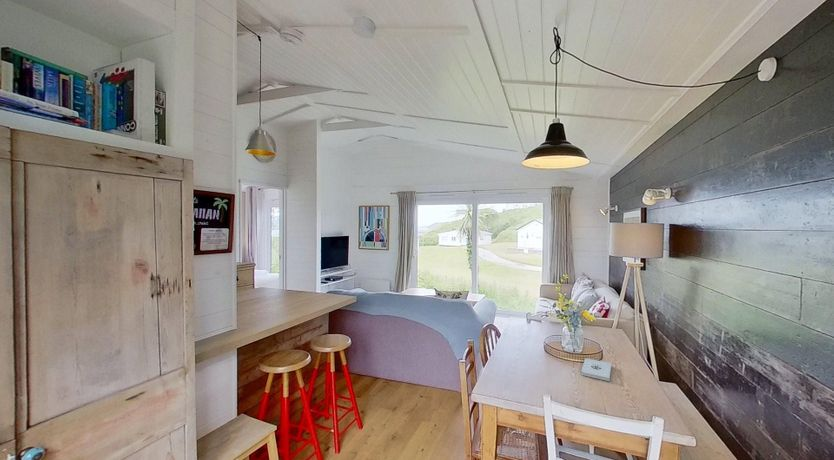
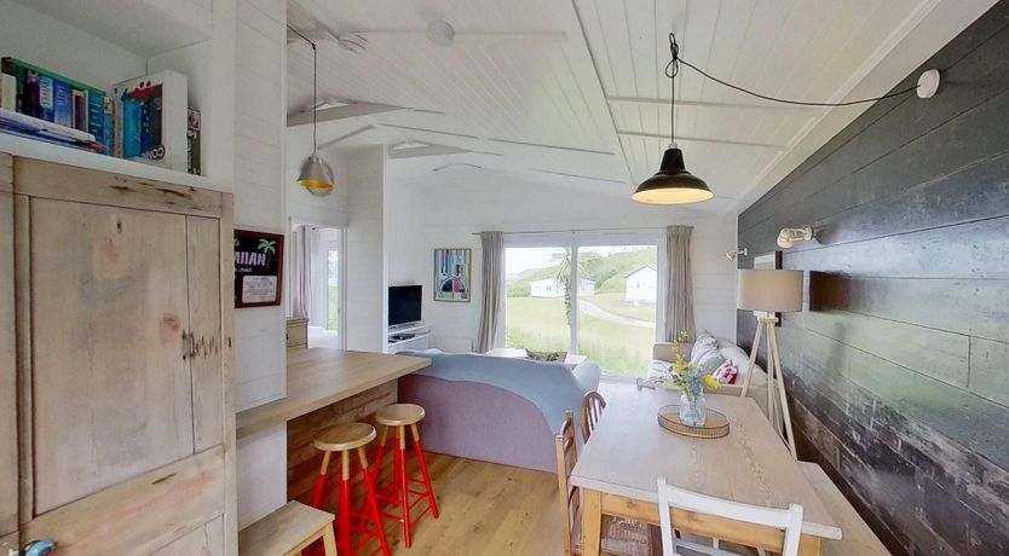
- notepad [580,357,612,382]
